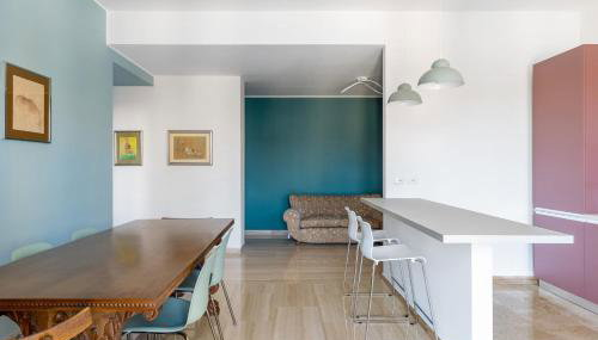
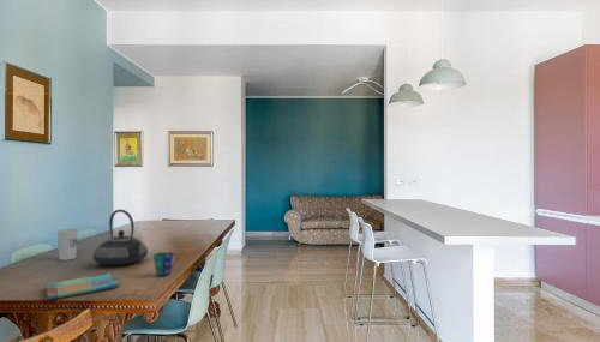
+ cup [152,251,180,277]
+ dish towel [44,272,120,301]
+ teapot [92,209,149,266]
+ cup [56,228,79,262]
